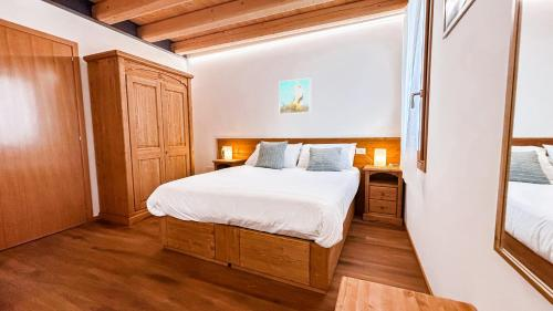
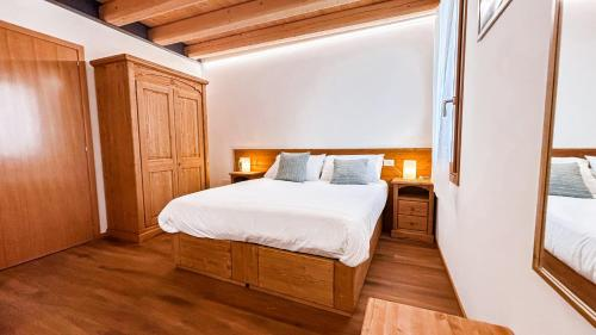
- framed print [278,76,312,115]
